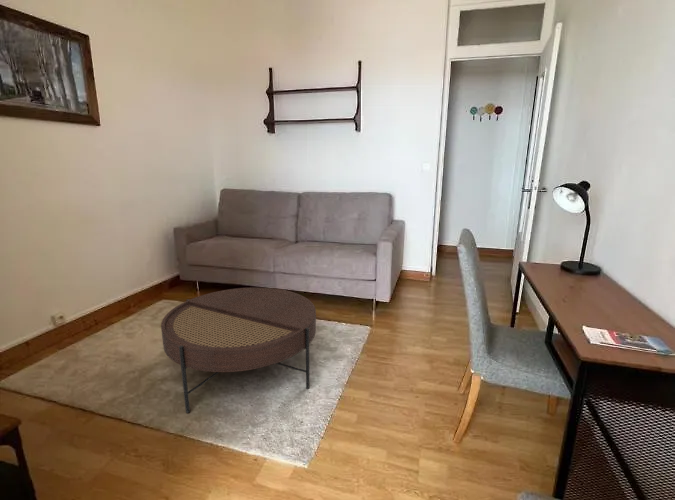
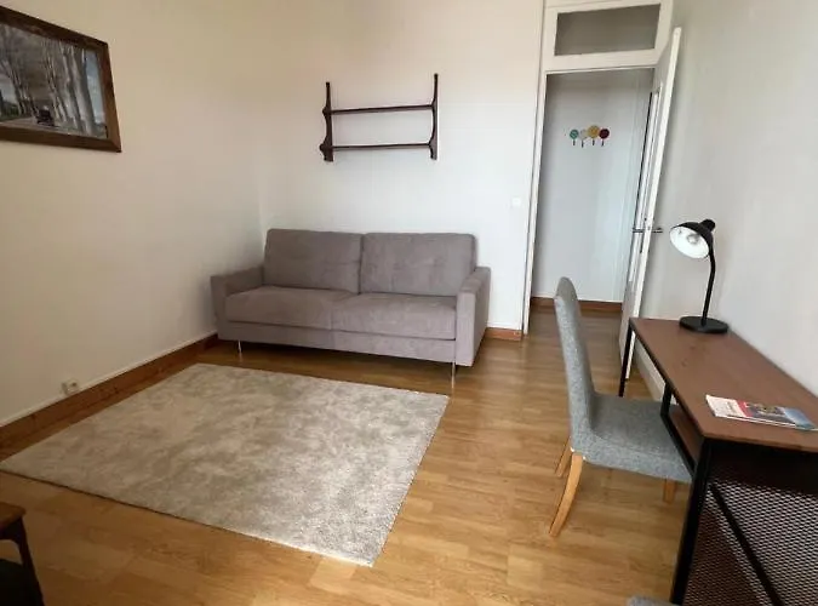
- coffee table [160,286,317,414]
